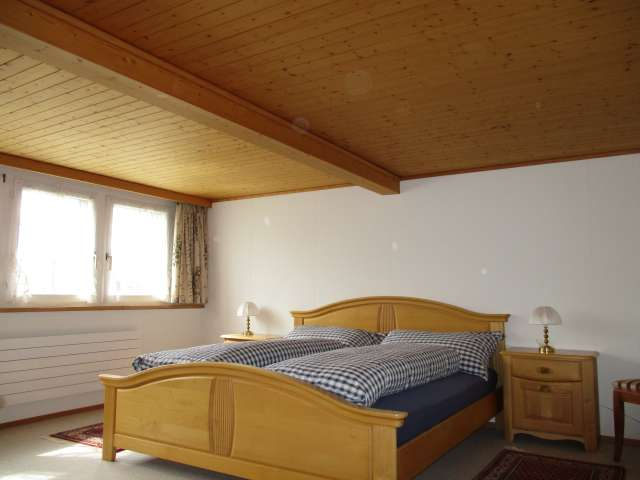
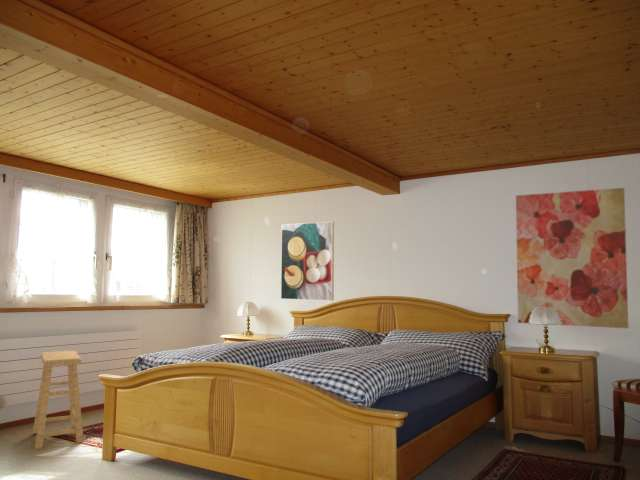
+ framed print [280,221,335,302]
+ stool [32,350,85,450]
+ wall art [515,187,630,329]
